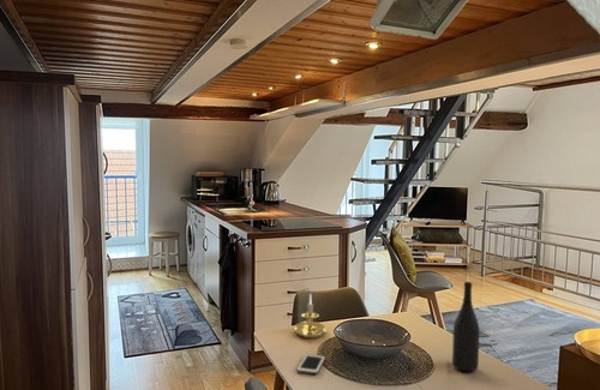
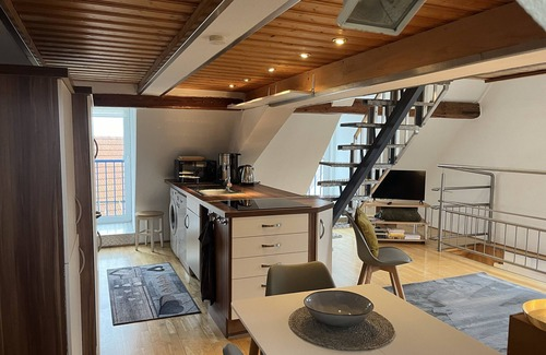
- cell phone [295,353,326,376]
- wine bottle [451,281,481,372]
- candle holder [293,293,328,340]
